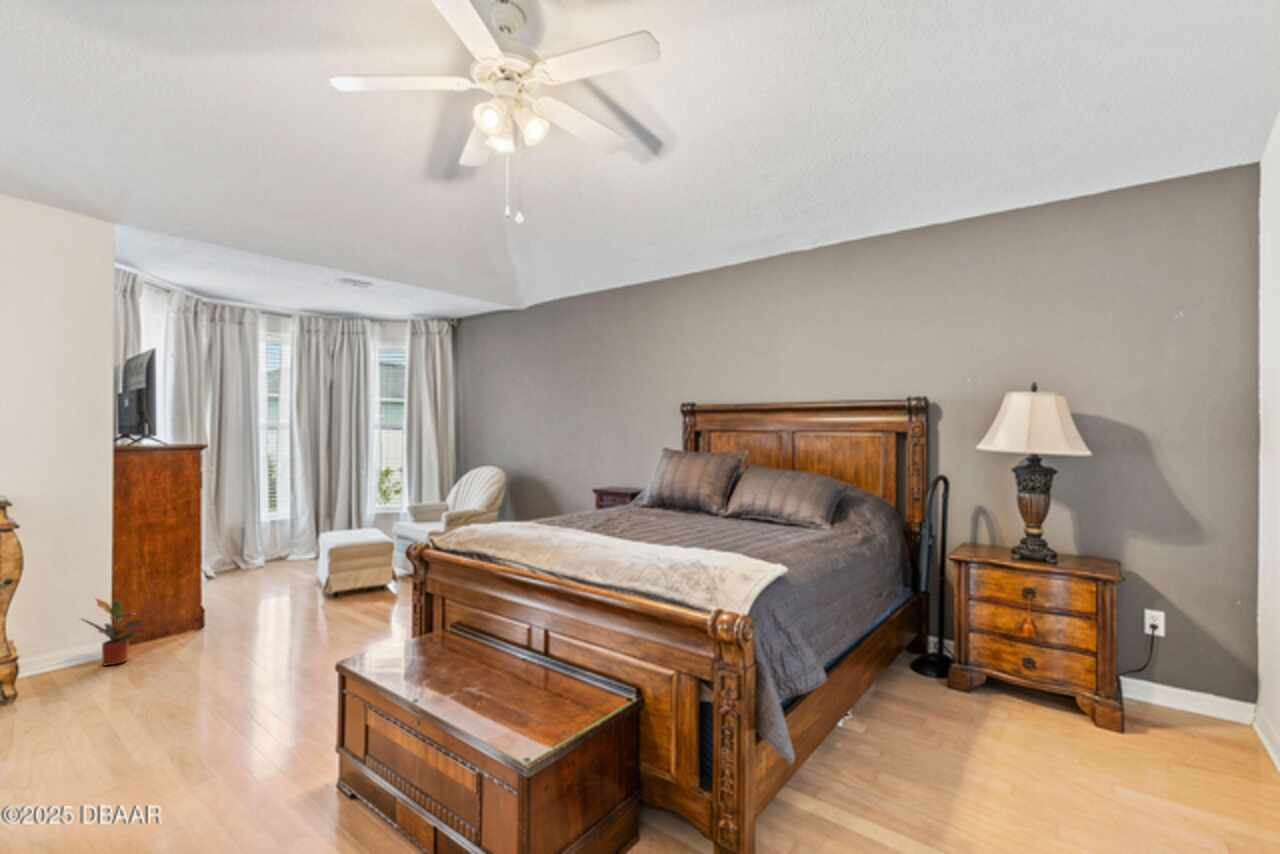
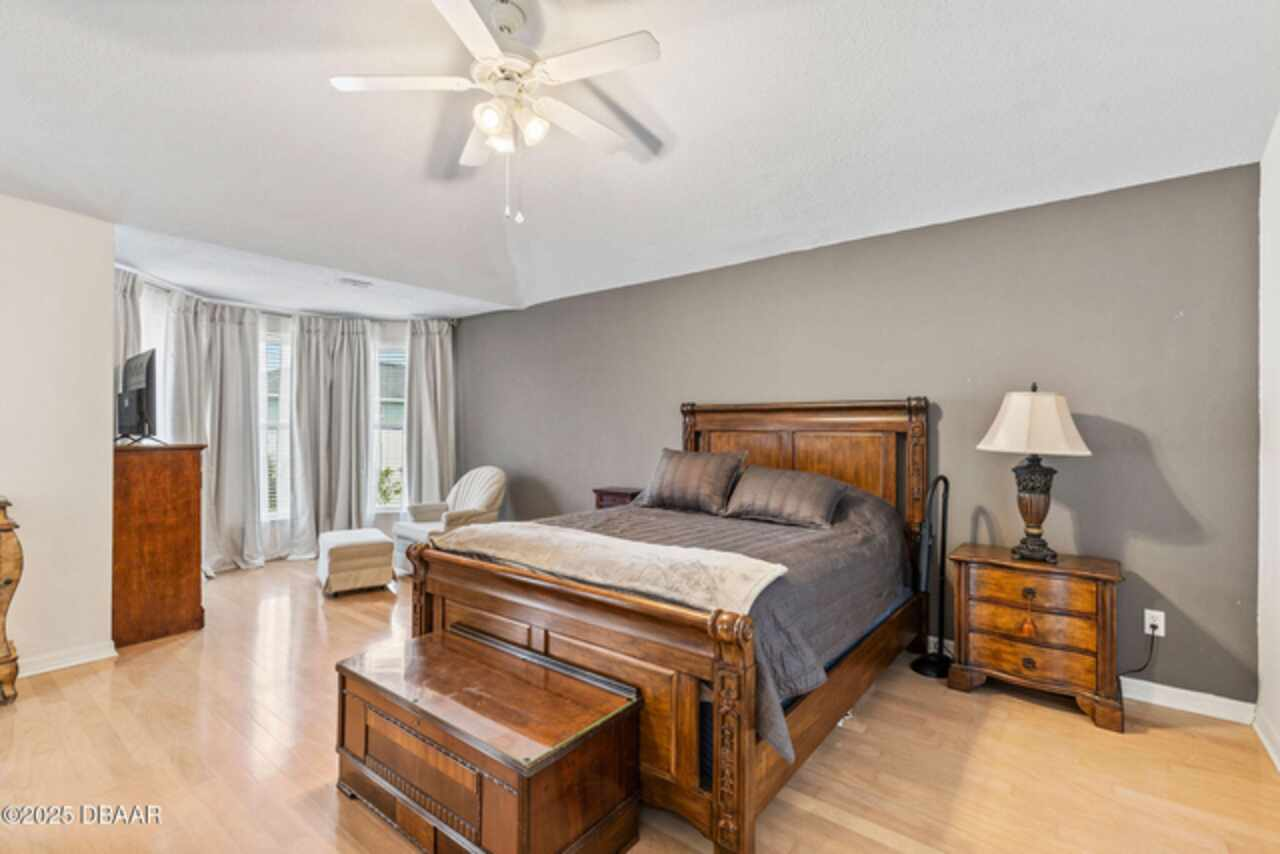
- potted plant [79,597,152,667]
